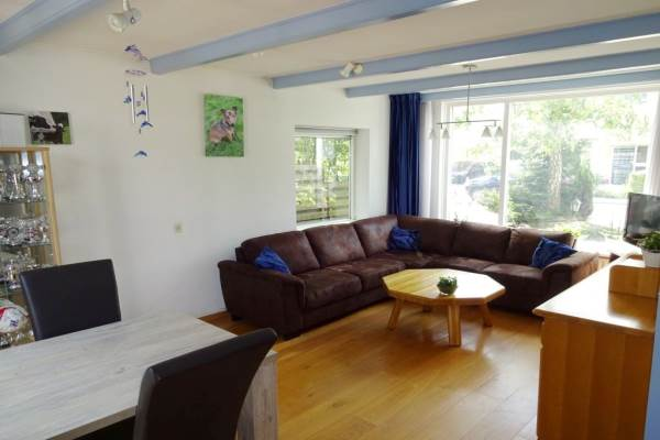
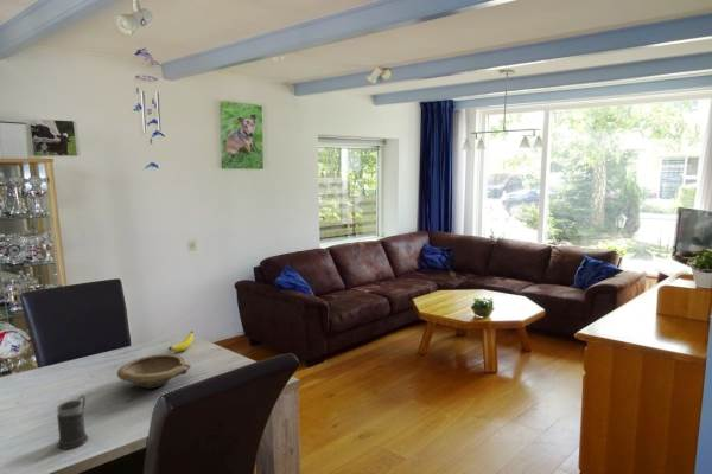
+ banana [167,329,195,353]
+ mug [56,393,89,450]
+ bowl [116,353,191,390]
